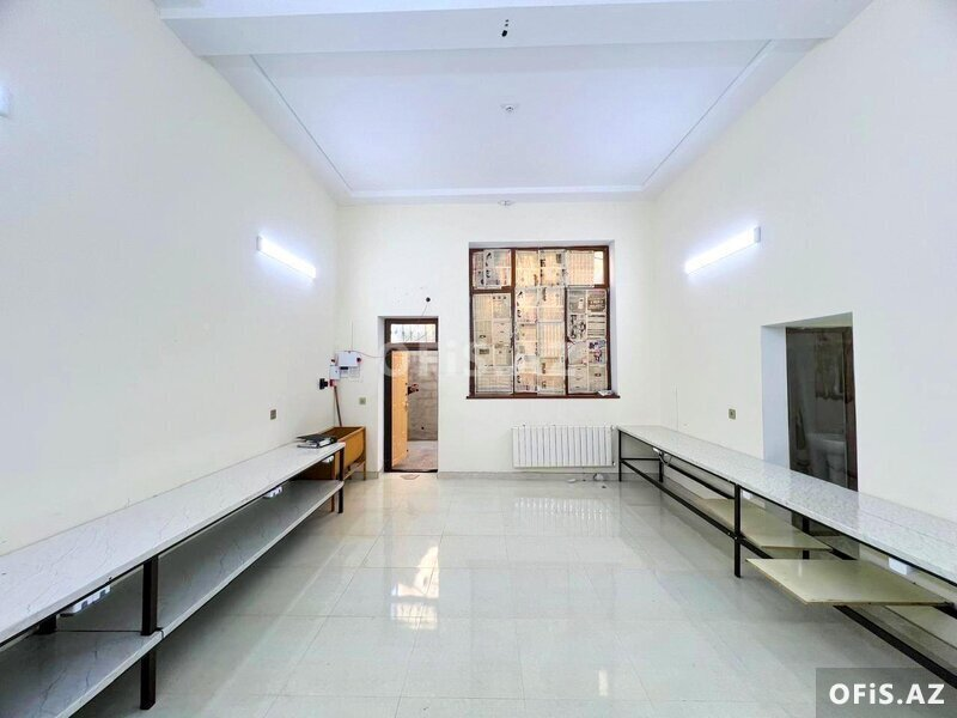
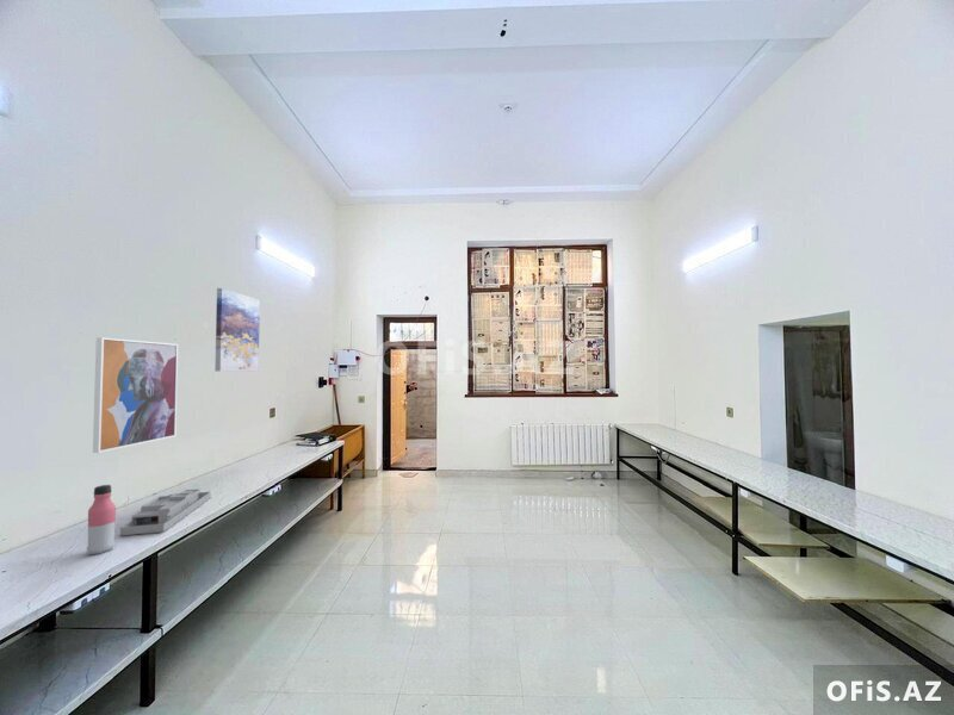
+ water bottle [86,484,117,557]
+ desk organizer [118,487,212,536]
+ wall art [92,336,179,454]
+ wall art [213,287,261,373]
